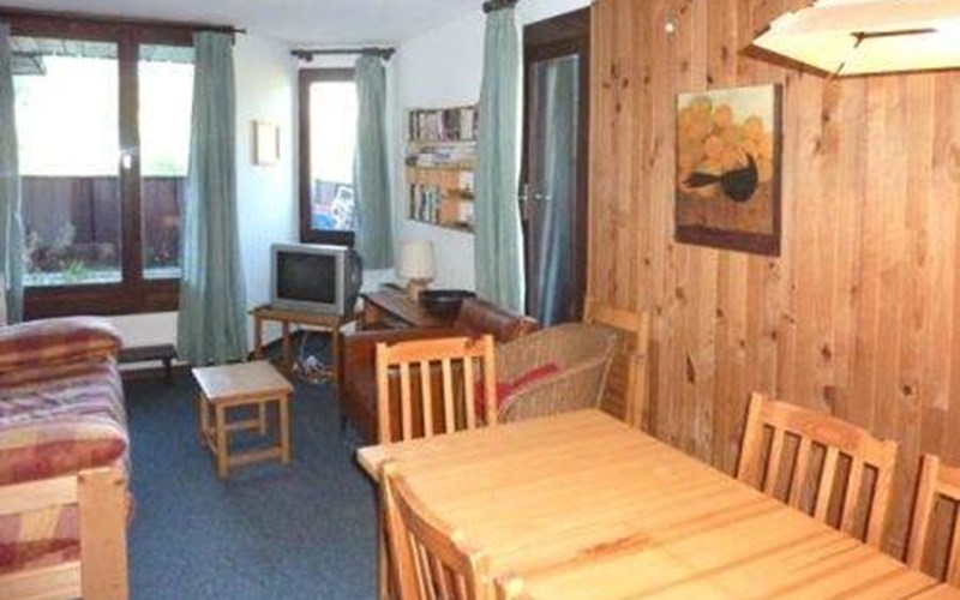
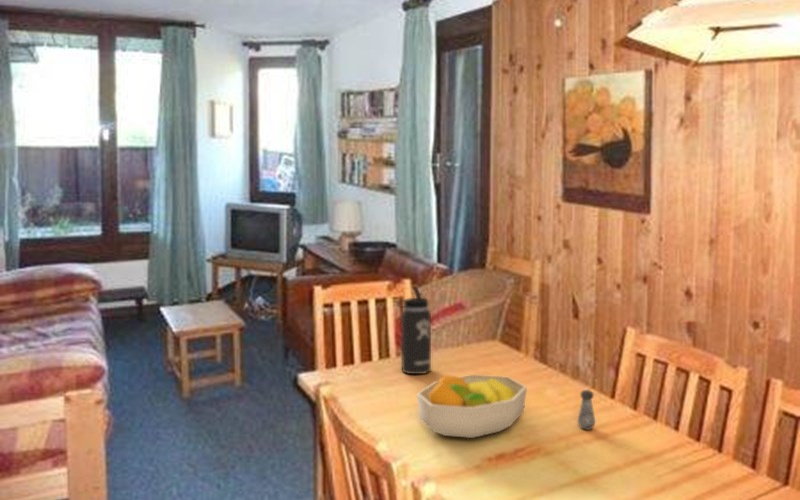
+ thermos bottle [396,285,432,375]
+ salt shaker [577,389,596,431]
+ fruit bowl [415,373,528,439]
